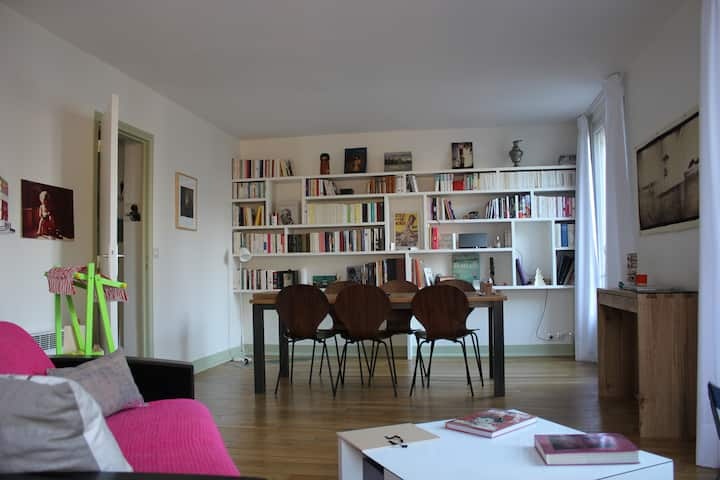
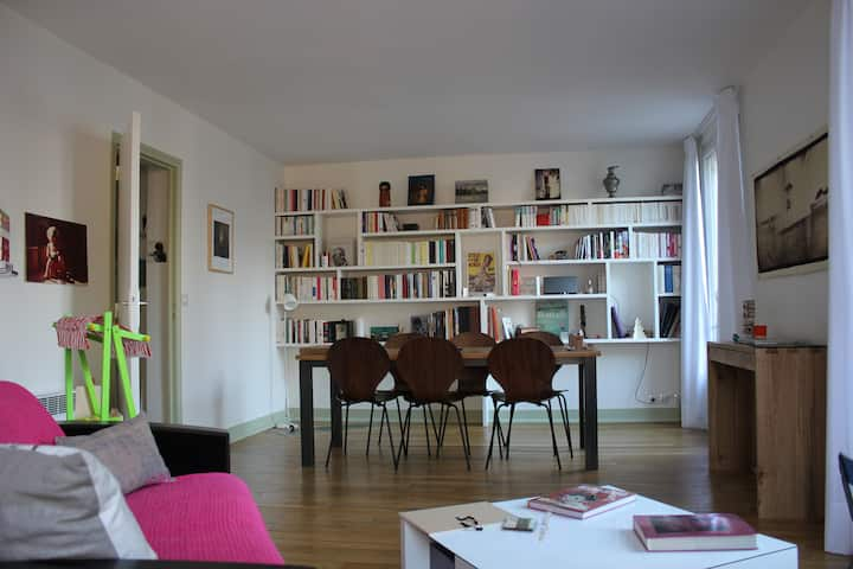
+ magazine [502,511,553,544]
